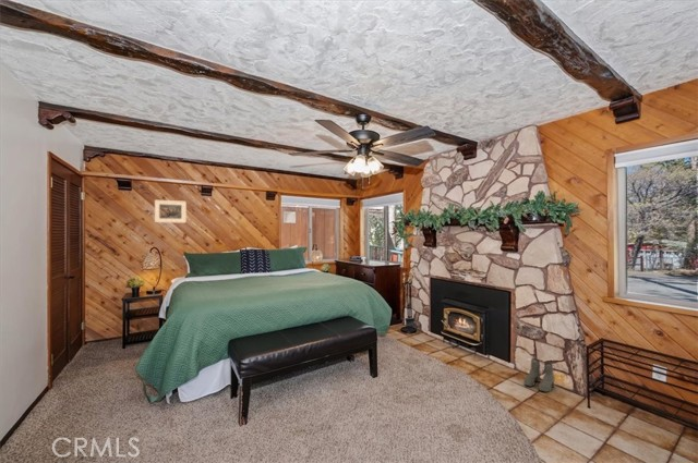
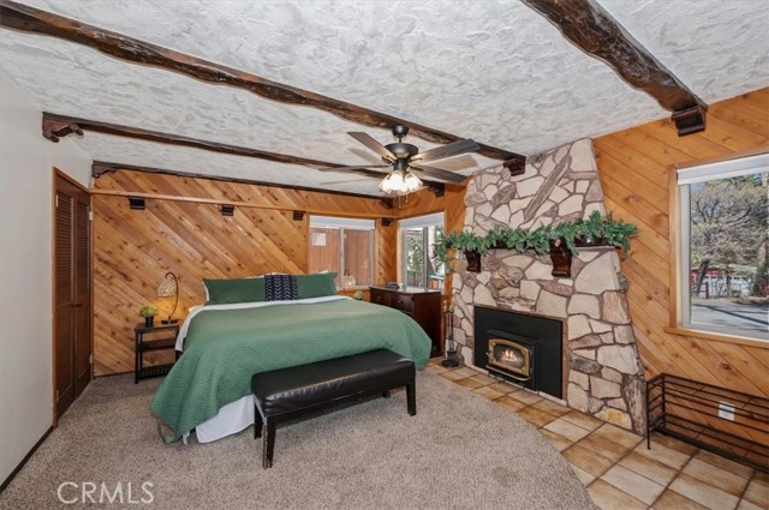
- boots [524,358,556,393]
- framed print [154,198,188,223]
